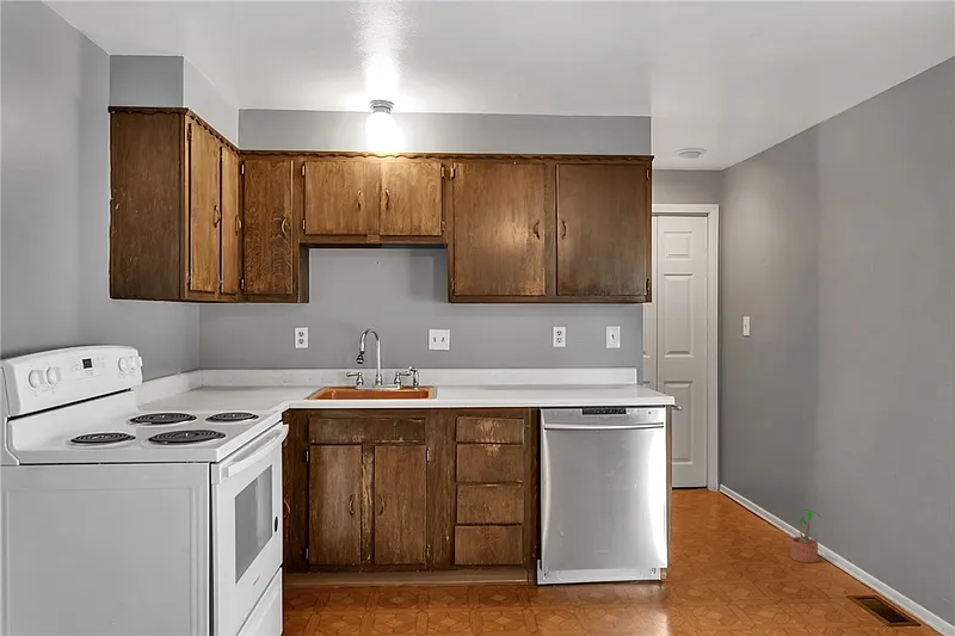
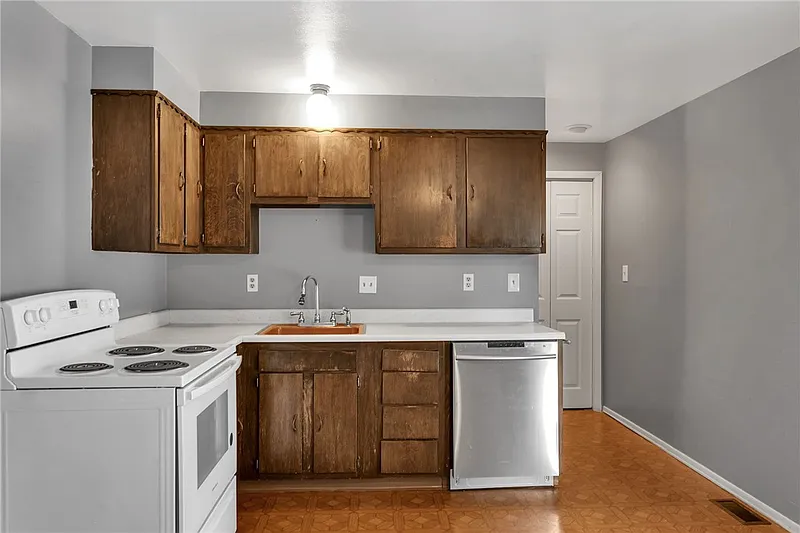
- potted plant [789,508,824,563]
